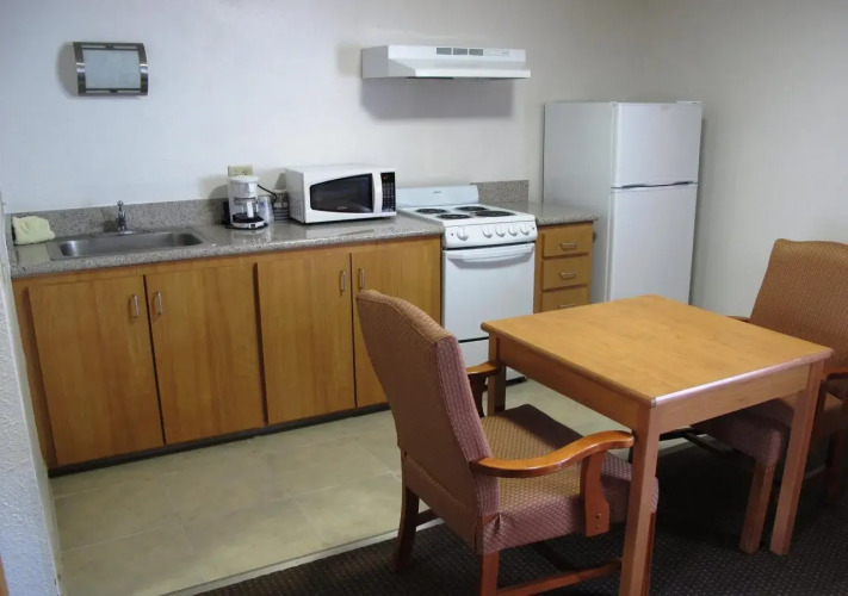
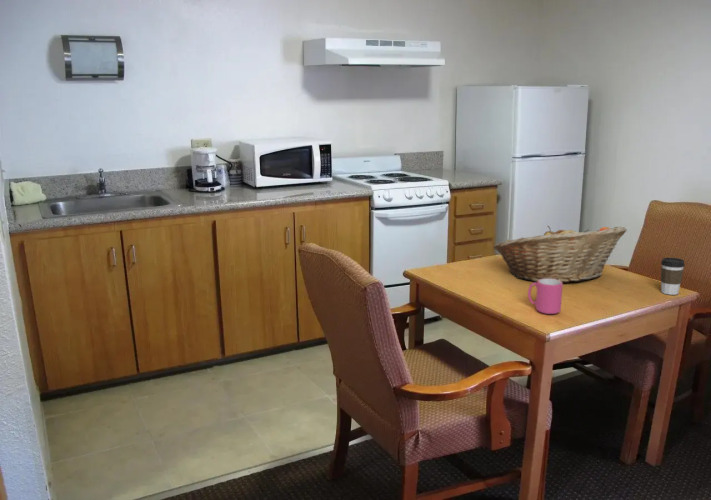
+ fruit basket [492,225,628,284]
+ coffee cup [660,257,686,296]
+ mug [527,279,564,315]
